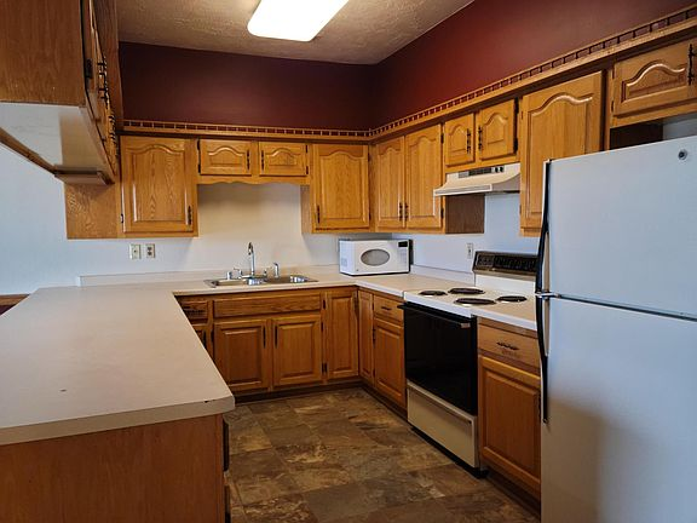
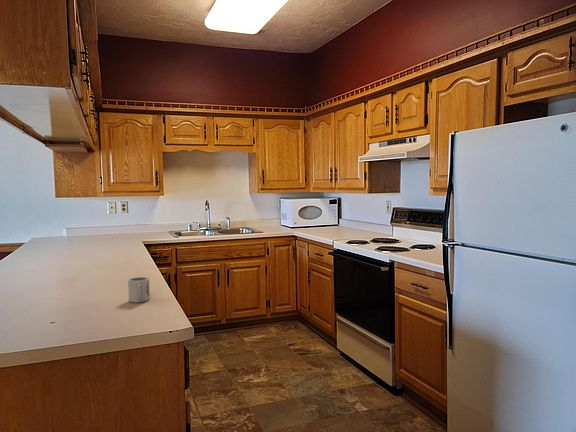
+ cup [127,276,151,304]
